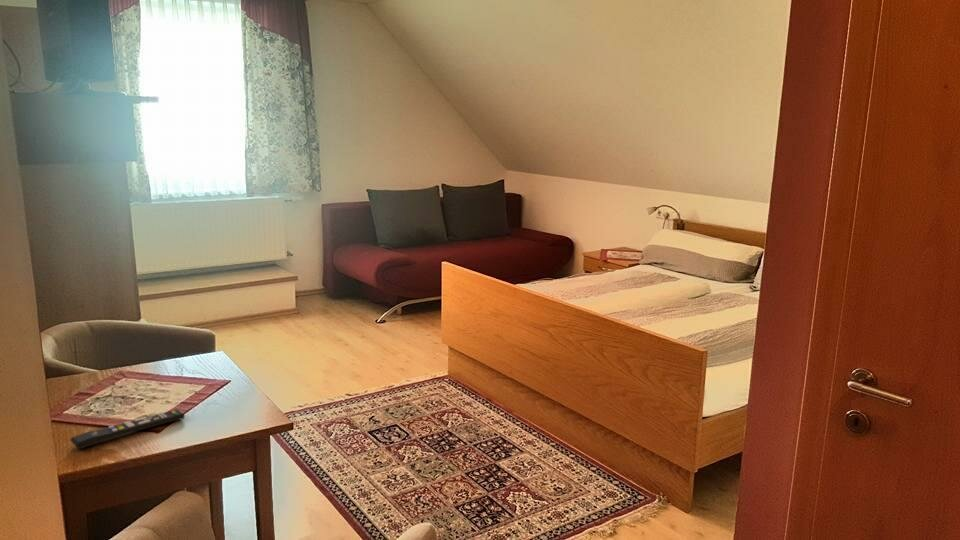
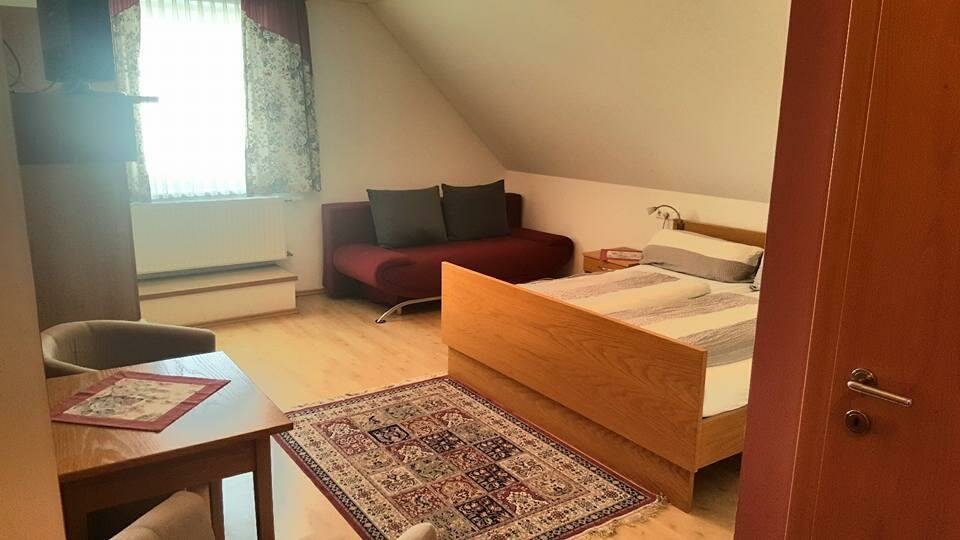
- remote control [69,408,186,450]
